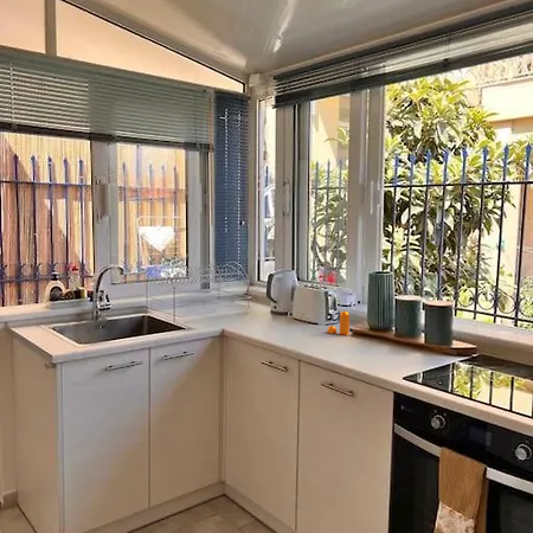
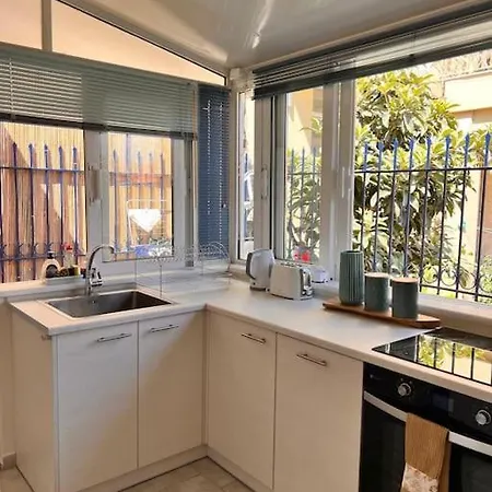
- pepper shaker [326,310,351,336]
